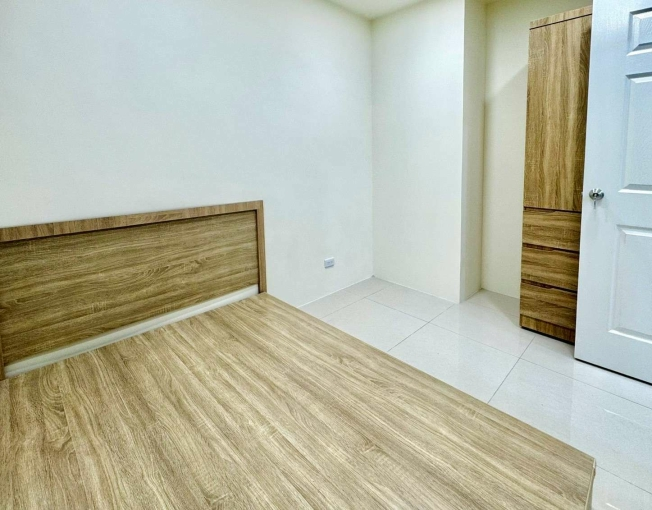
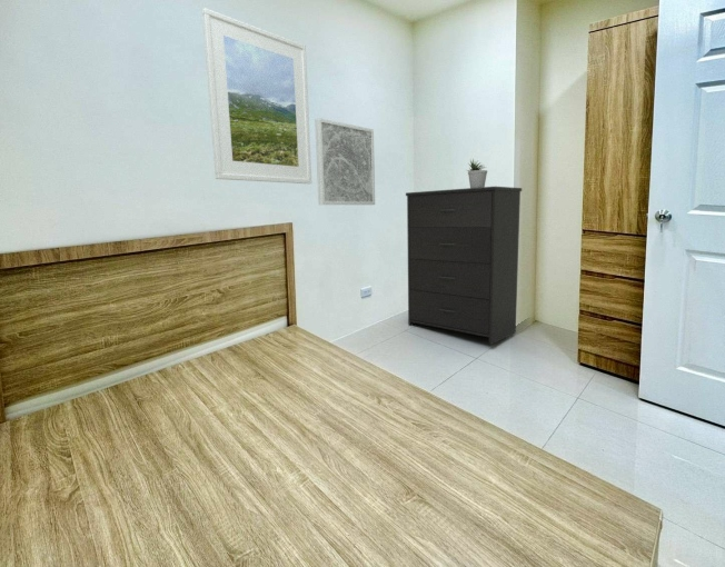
+ dresser [405,186,523,346]
+ potted plant [466,158,488,188]
+ wall art [314,117,376,206]
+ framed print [201,7,312,185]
